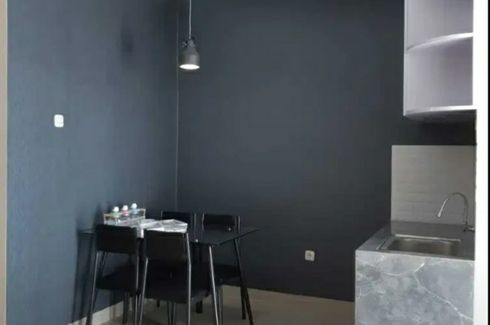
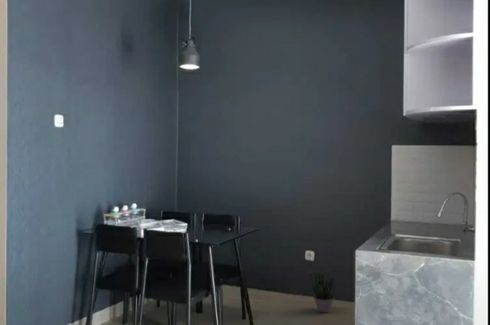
+ potted plant [308,268,336,314]
